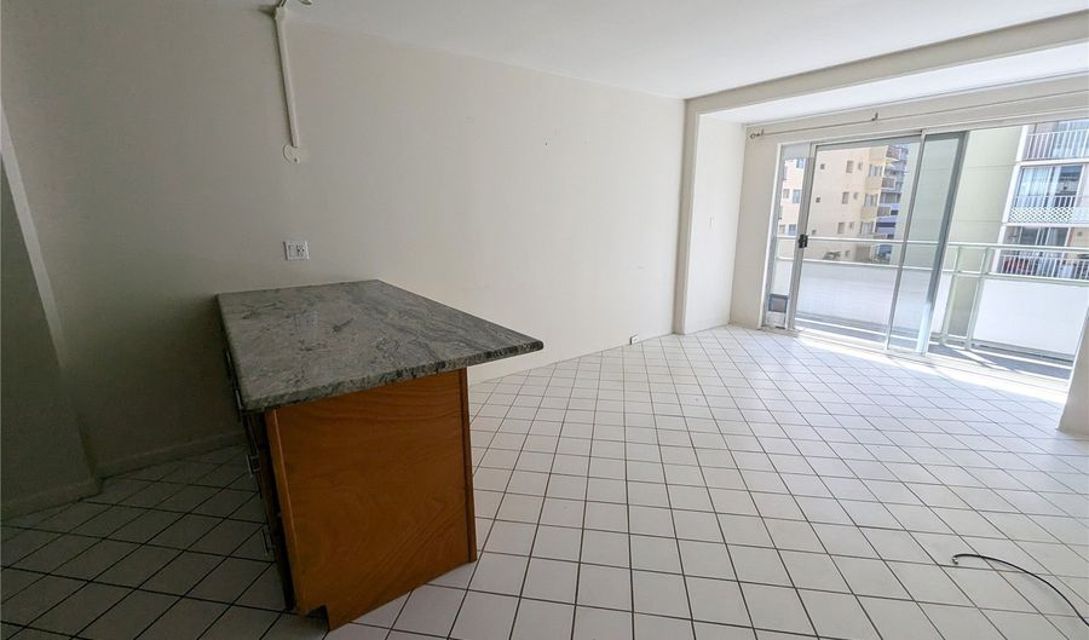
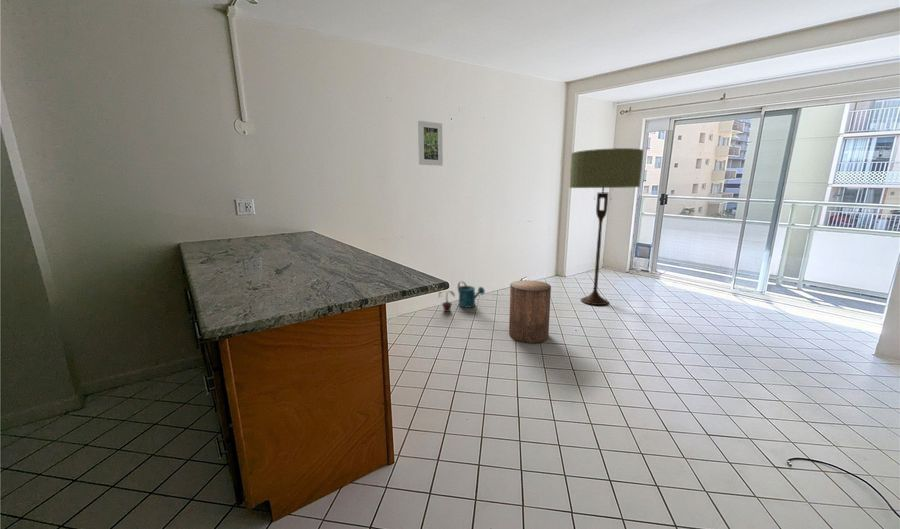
+ stool [508,279,552,344]
+ floor lamp [569,147,644,306]
+ potted plant [437,290,456,313]
+ watering can [457,280,486,309]
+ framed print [417,120,444,167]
